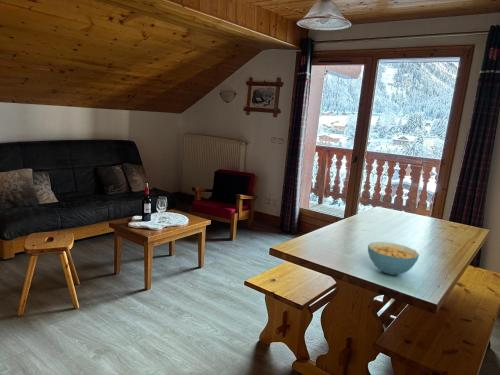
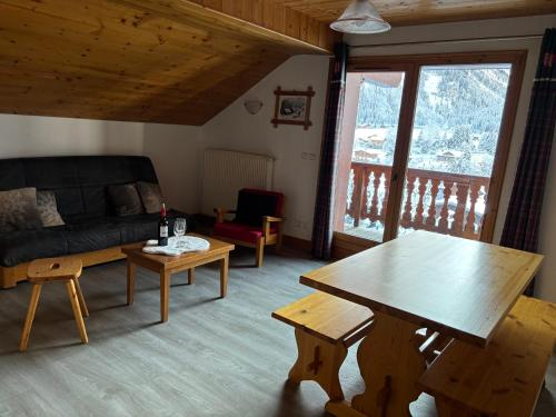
- cereal bowl [367,241,420,276]
